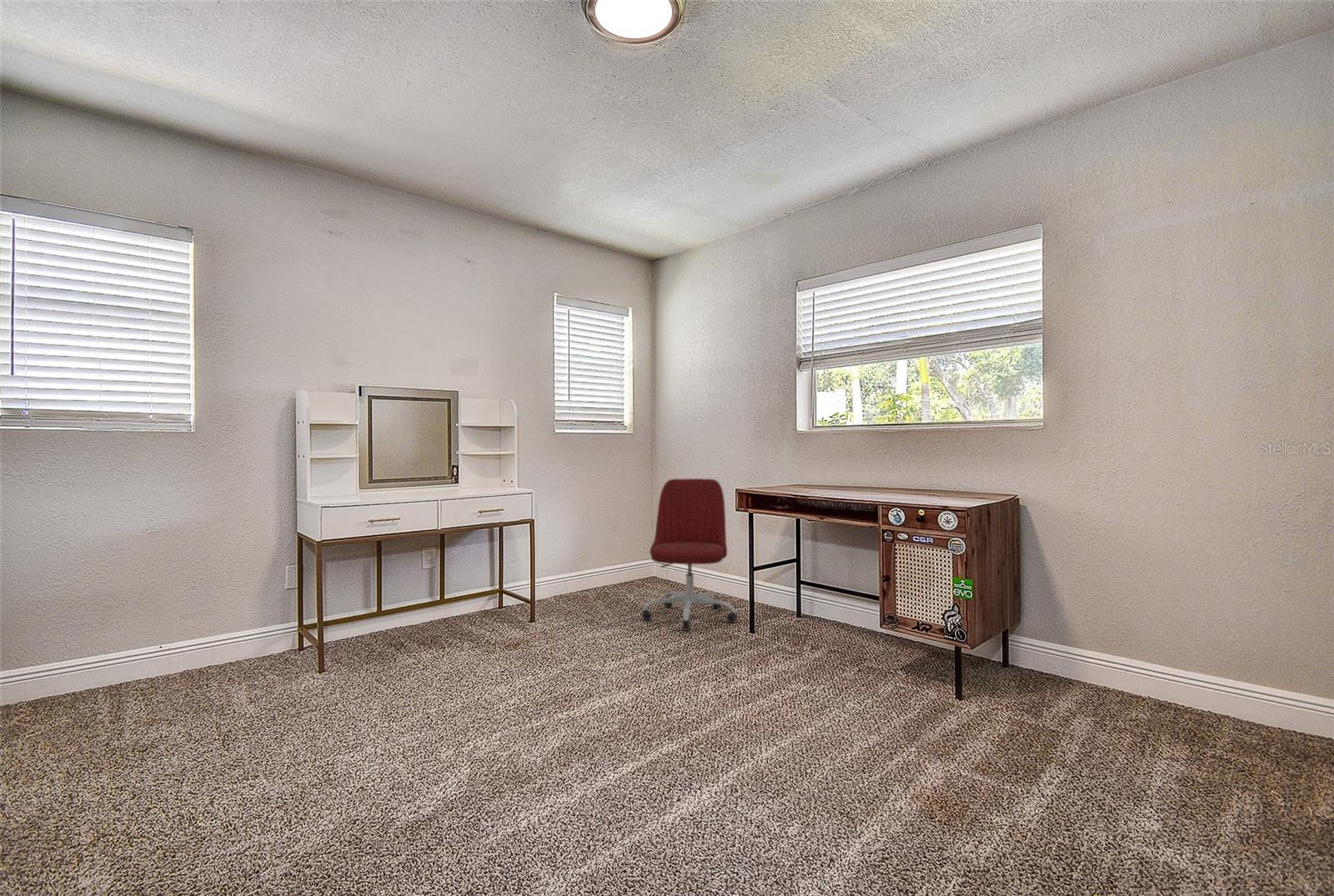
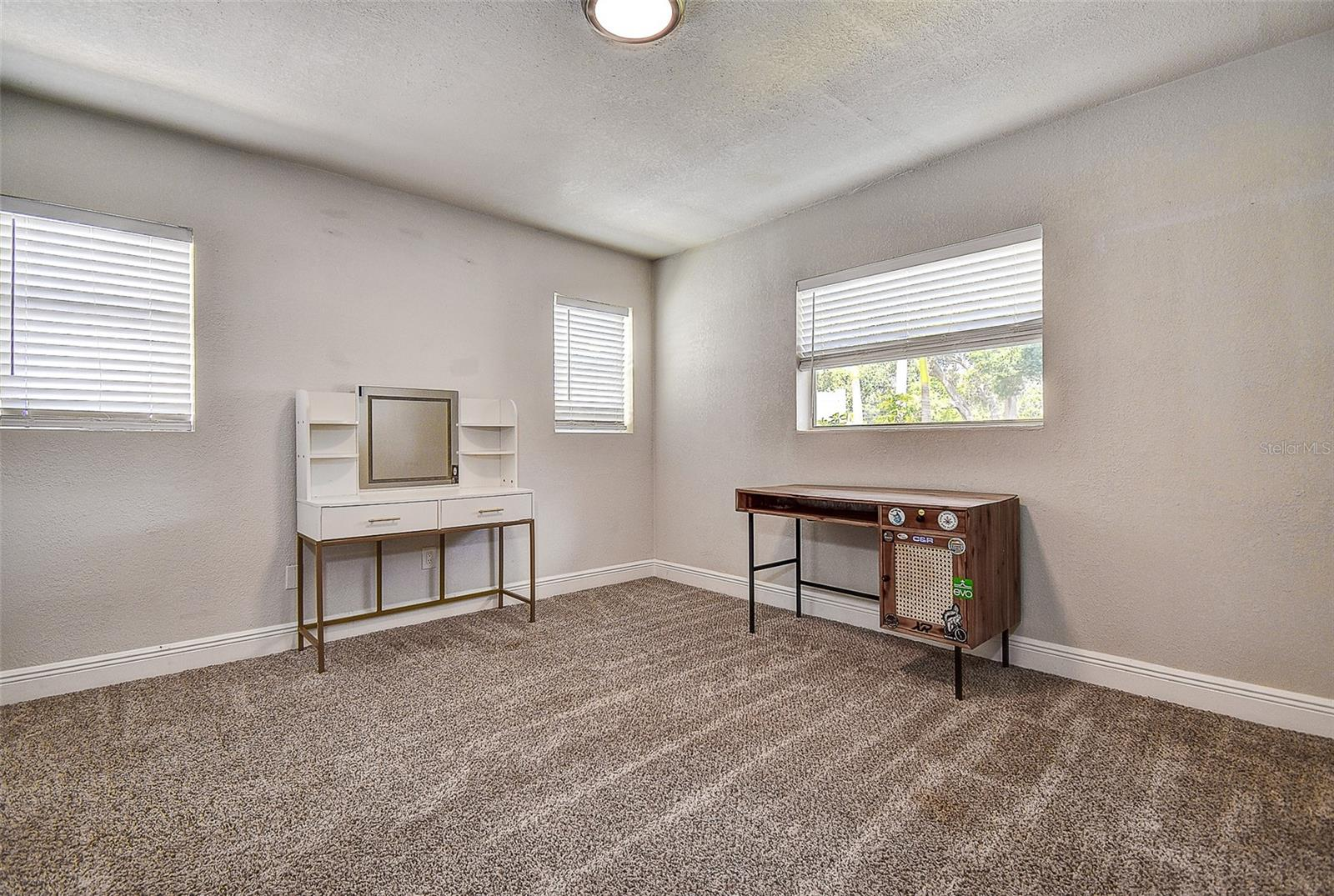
- office chair [640,478,738,631]
